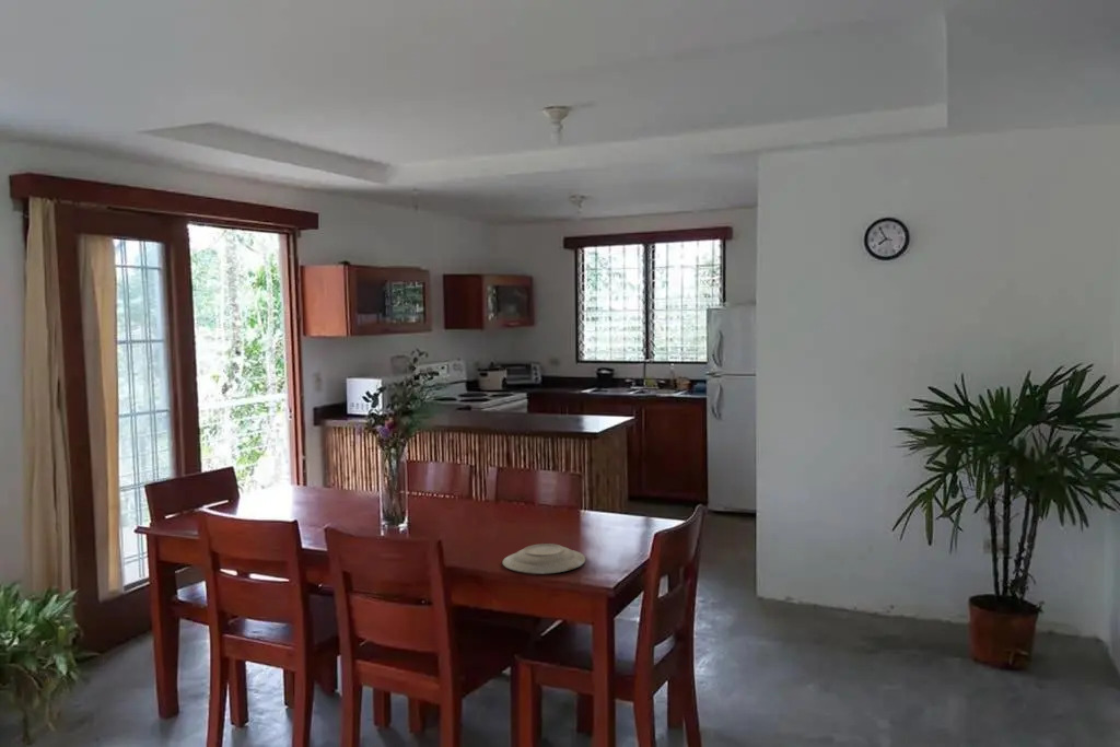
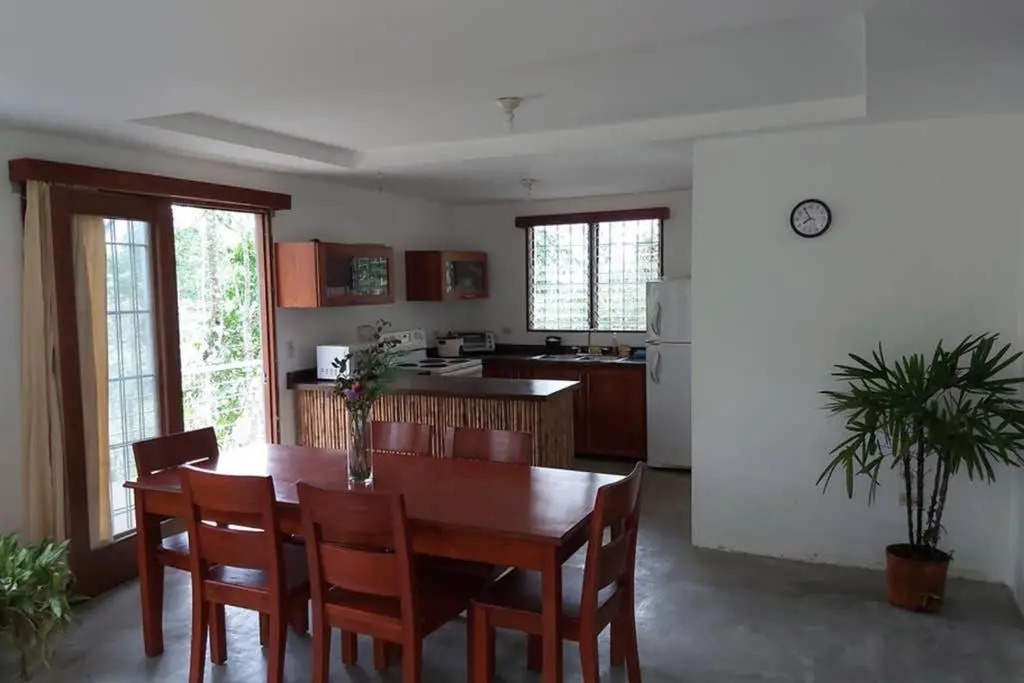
- plate [501,542,586,575]
